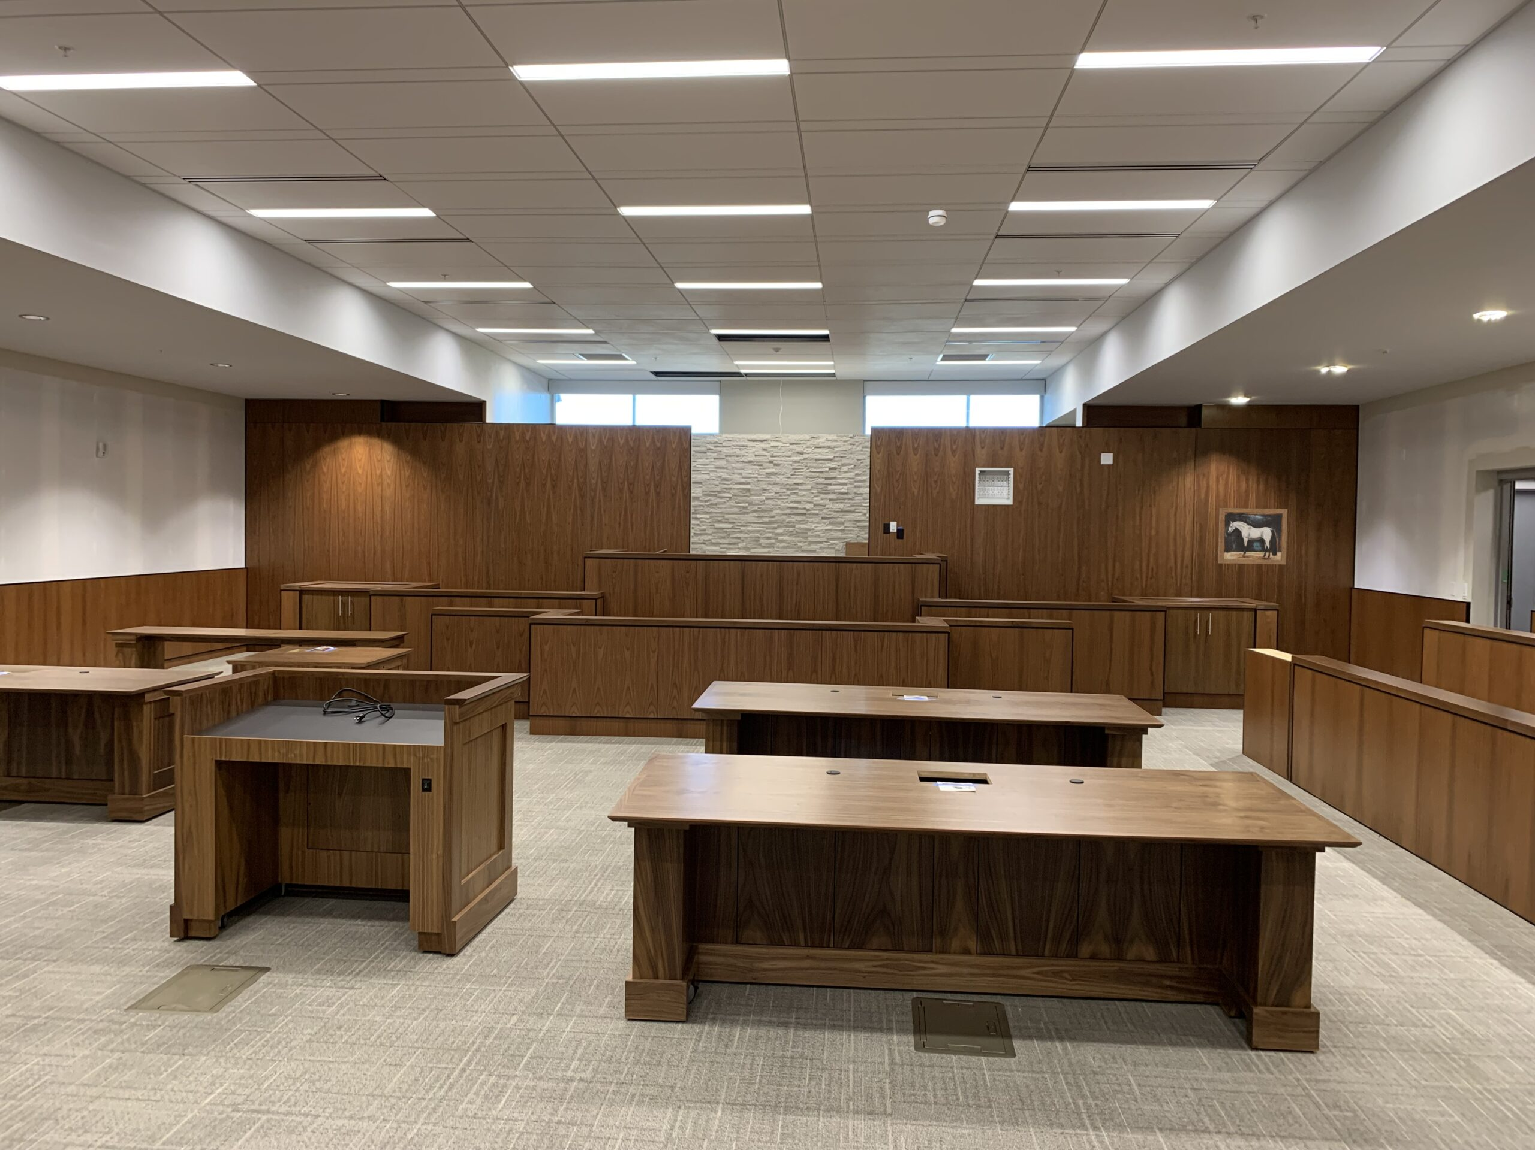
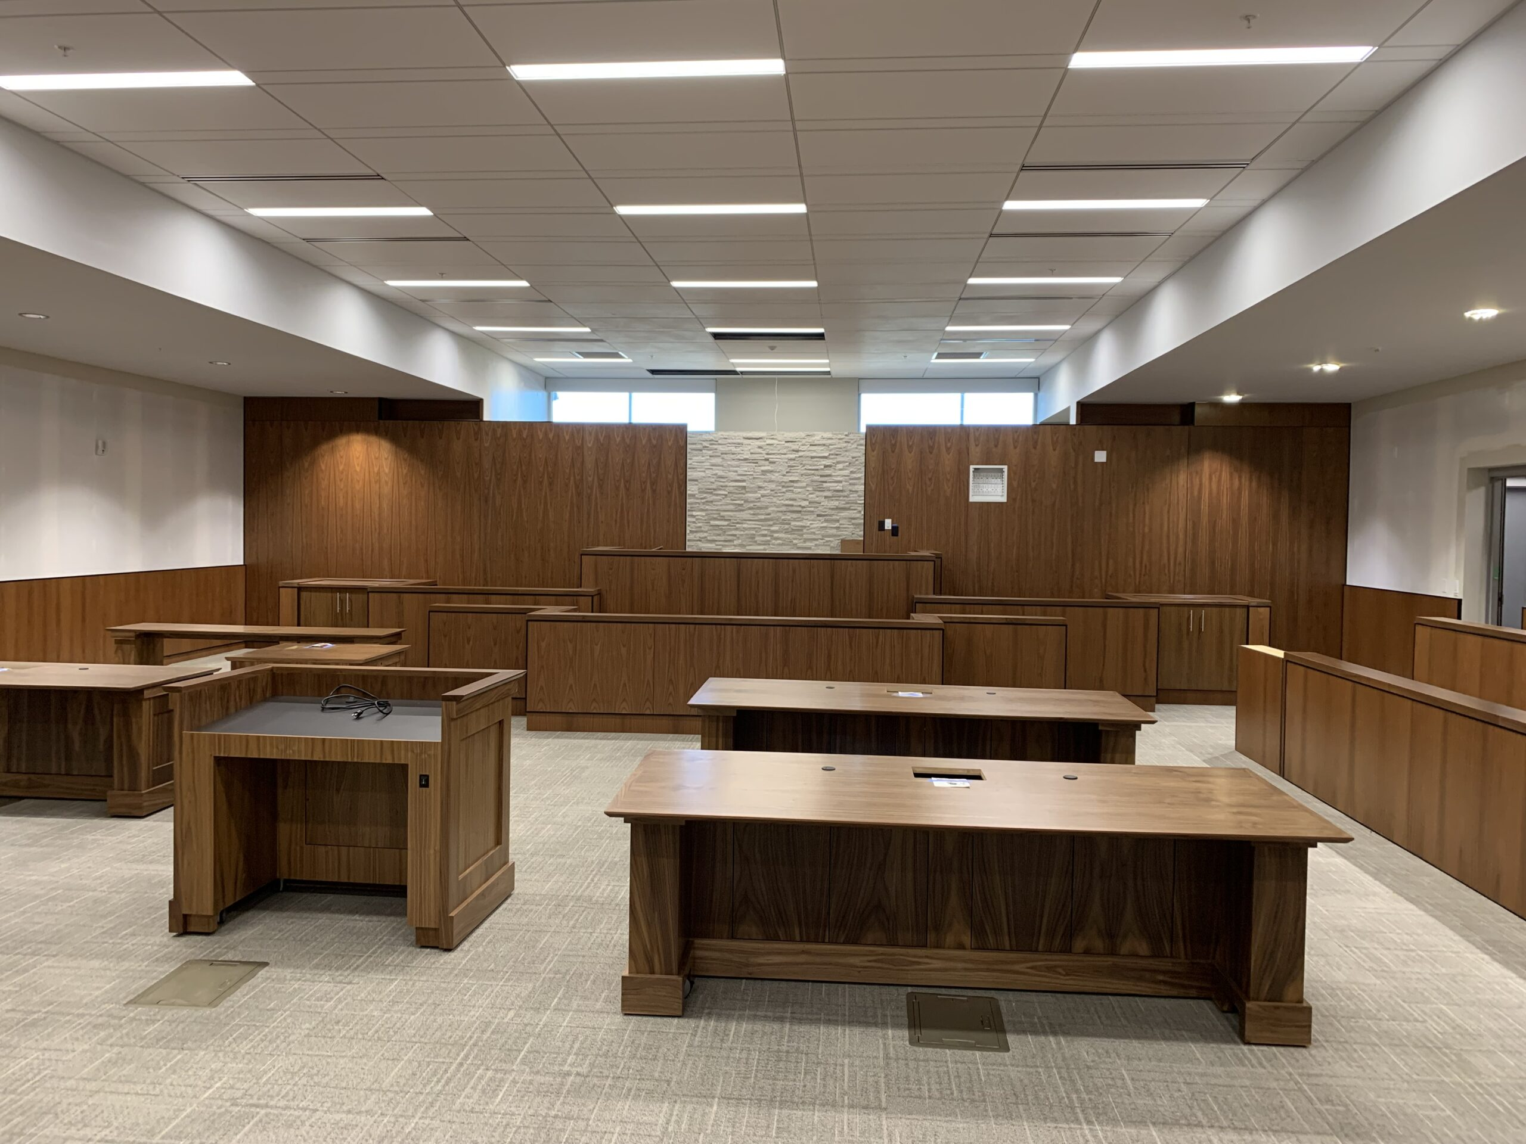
- smoke detector [927,209,948,226]
- wall art [1217,507,1288,565]
